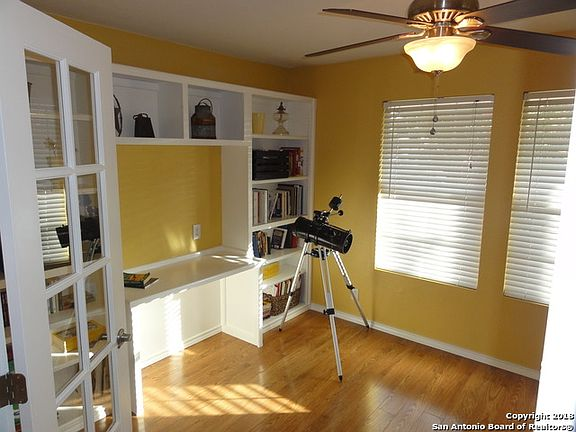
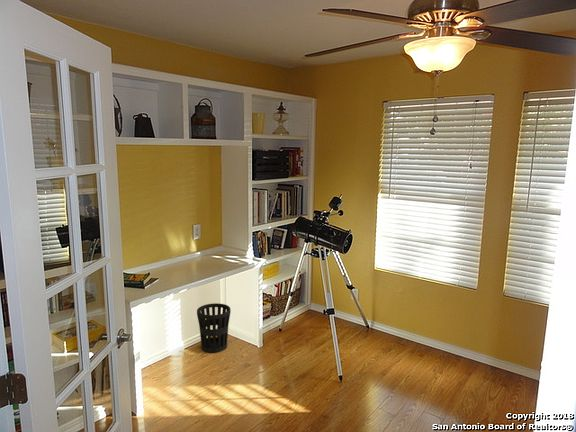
+ wastebasket [196,302,232,354]
